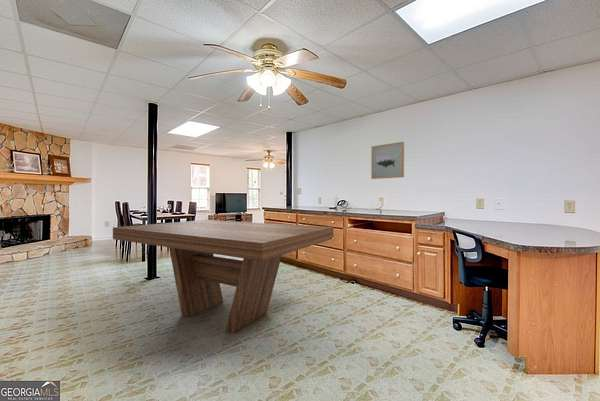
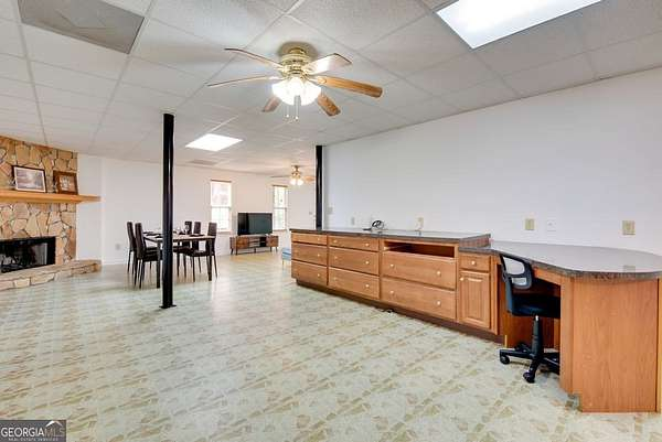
- wall art [370,141,405,180]
- dining table [112,219,334,333]
